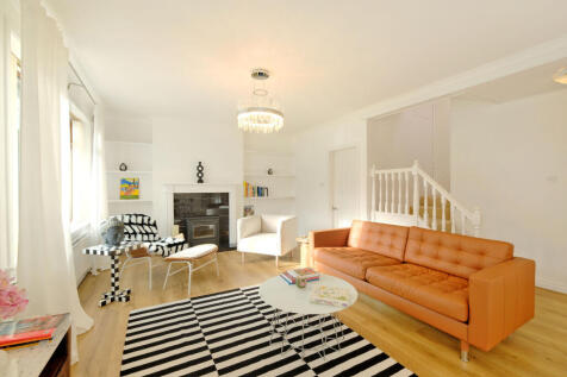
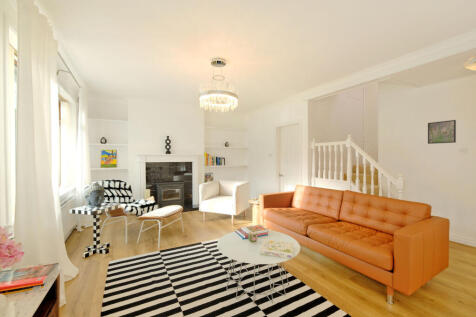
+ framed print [427,119,457,145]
